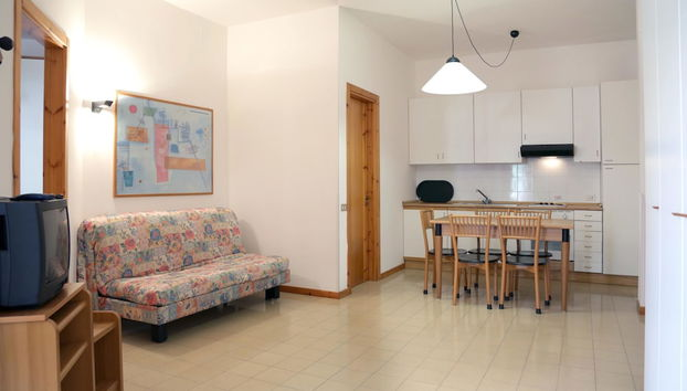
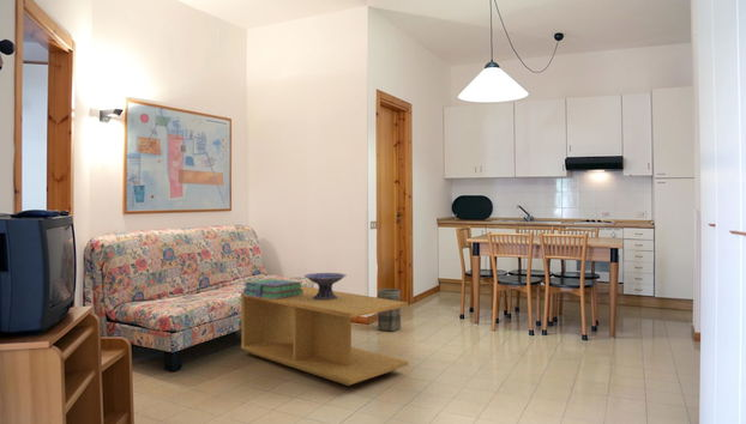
+ coffee table [240,285,409,387]
+ basket [377,287,402,333]
+ stack of books [242,278,303,299]
+ decorative bowl [303,272,347,299]
